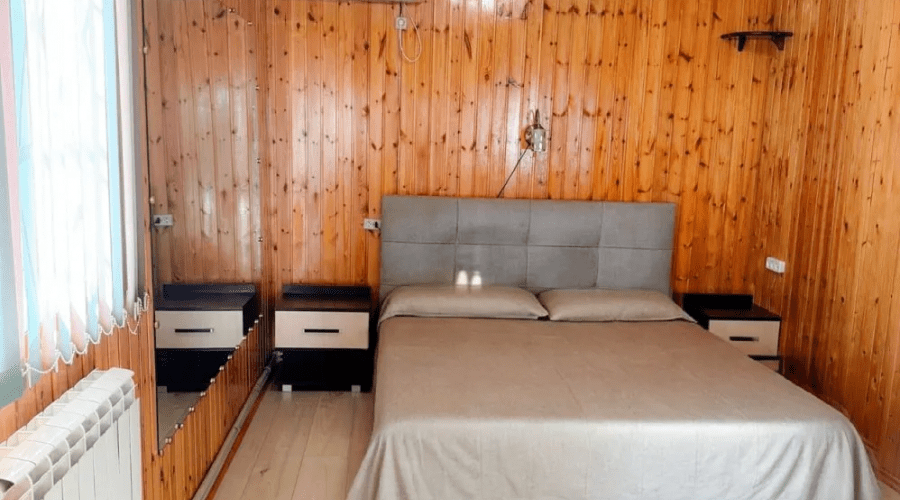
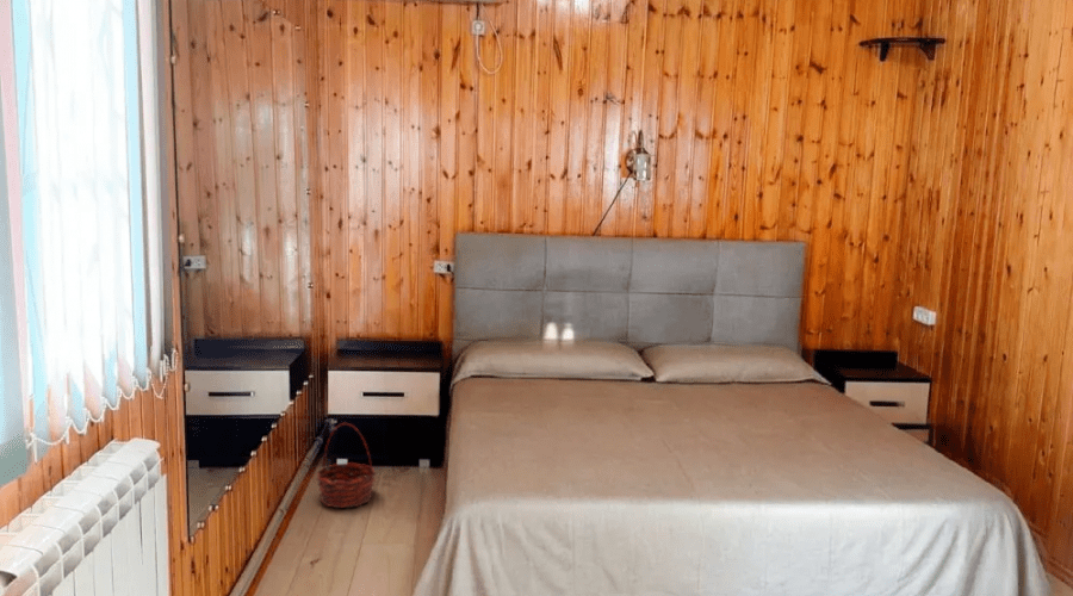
+ basket [315,422,378,509]
